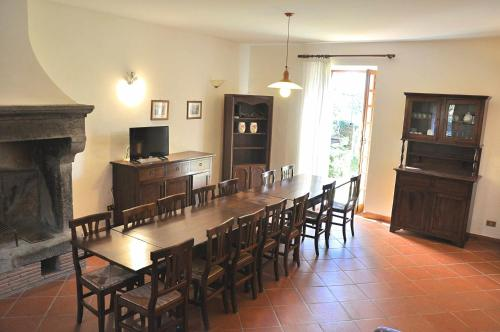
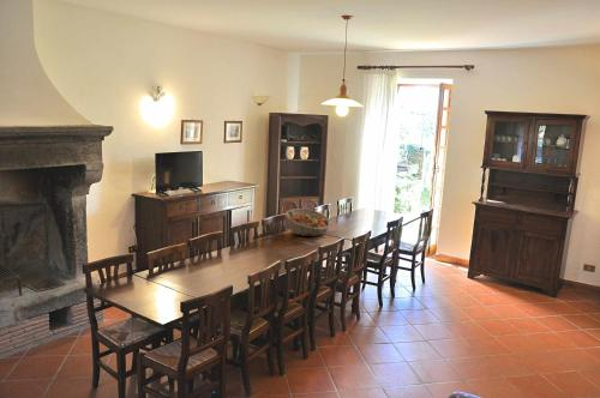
+ fruit basket [284,207,334,237]
